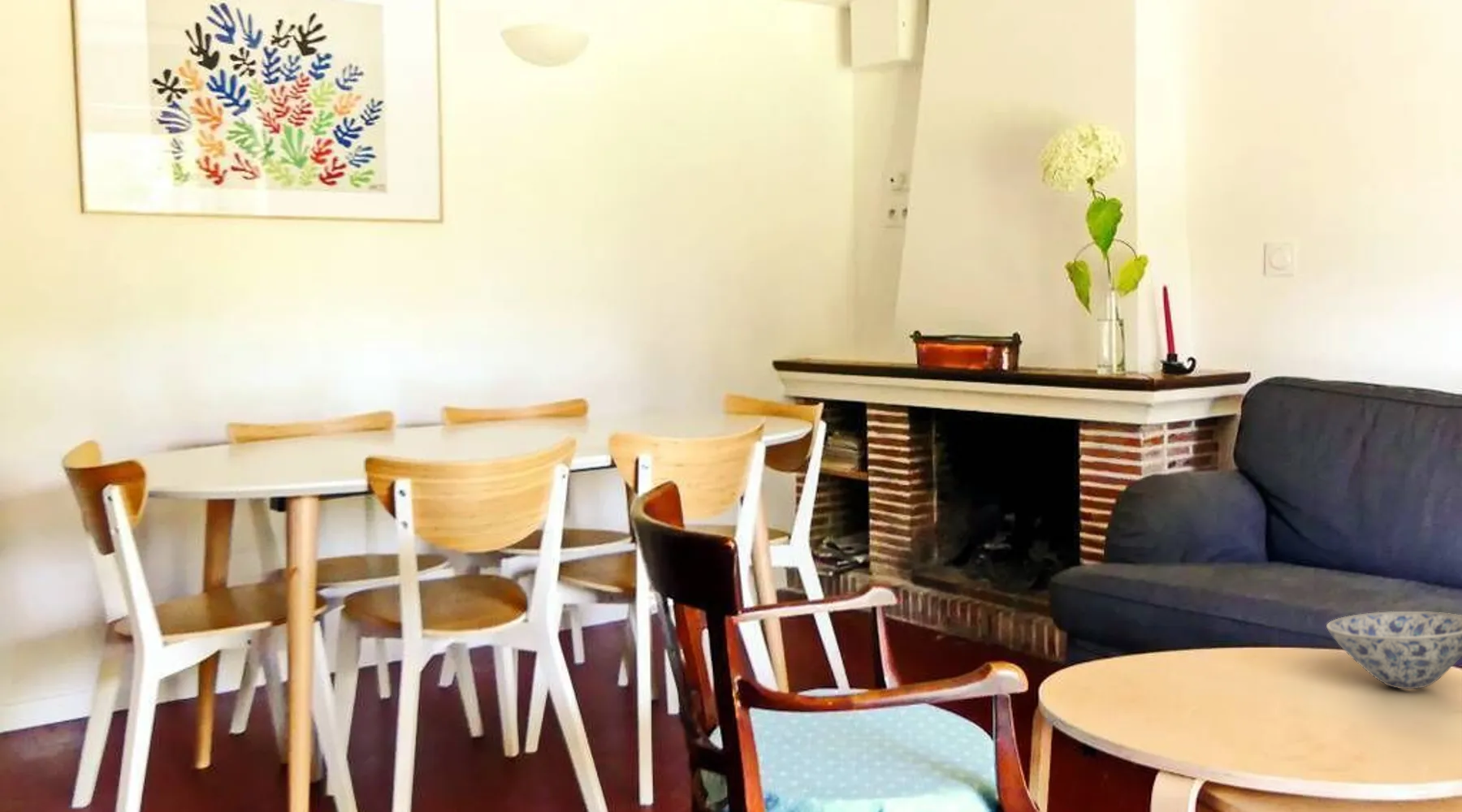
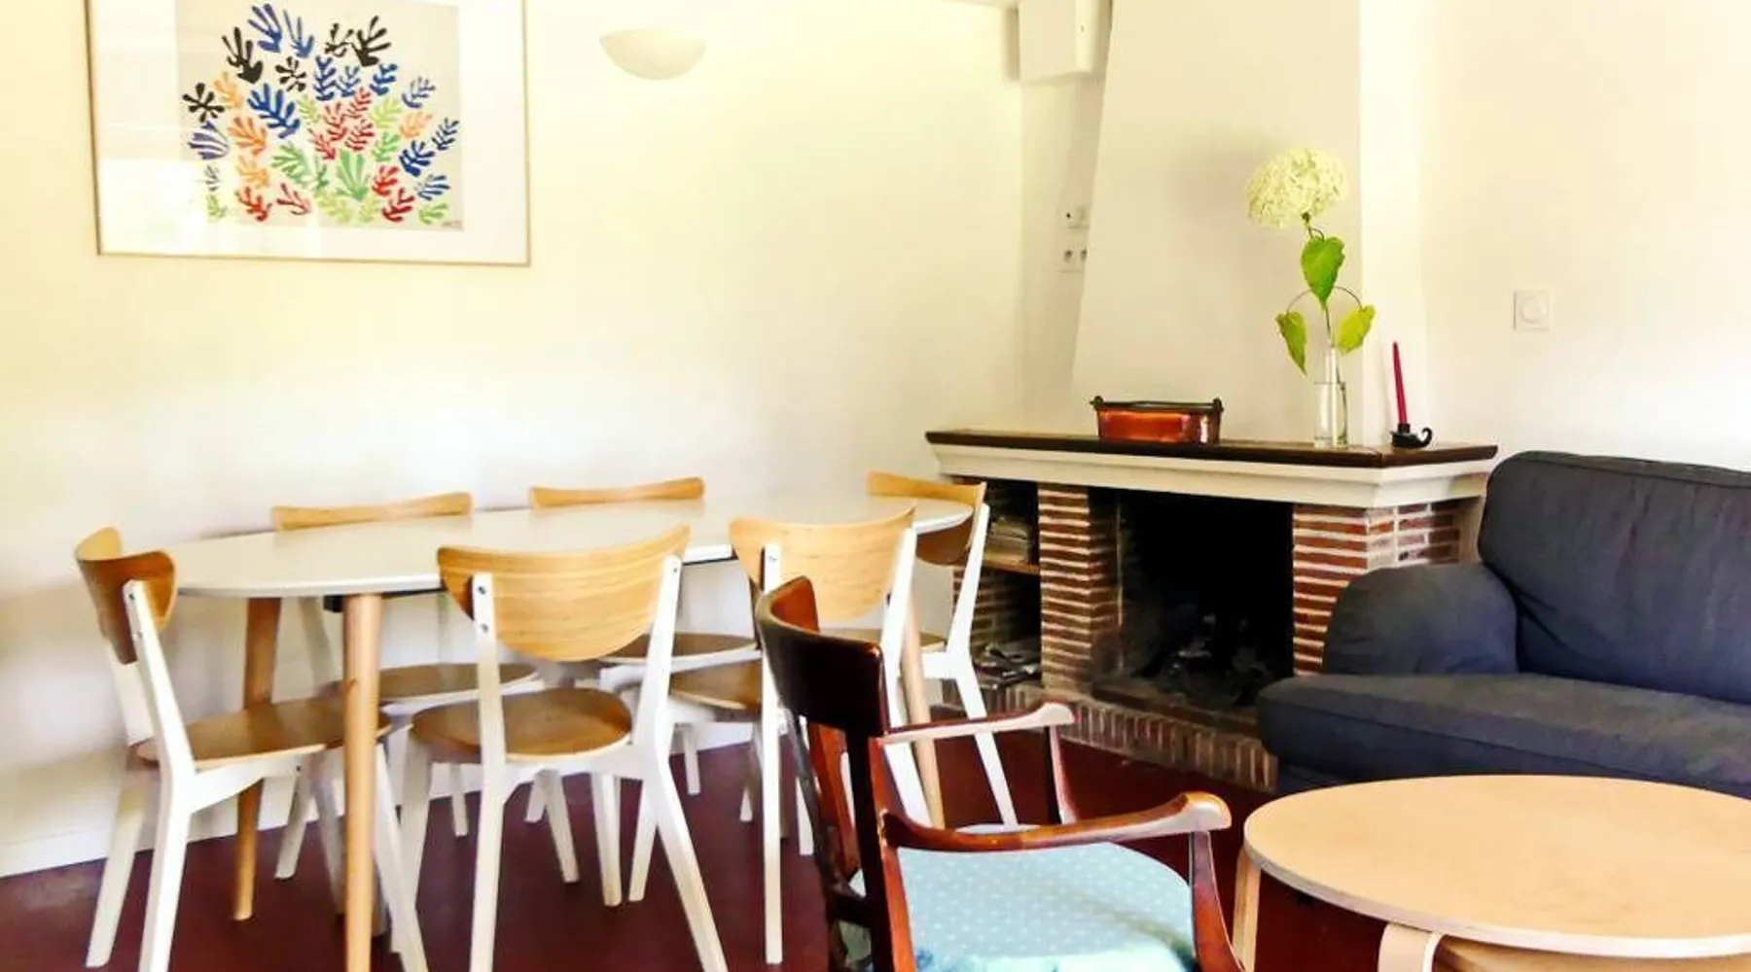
- bowl [1326,611,1462,689]
